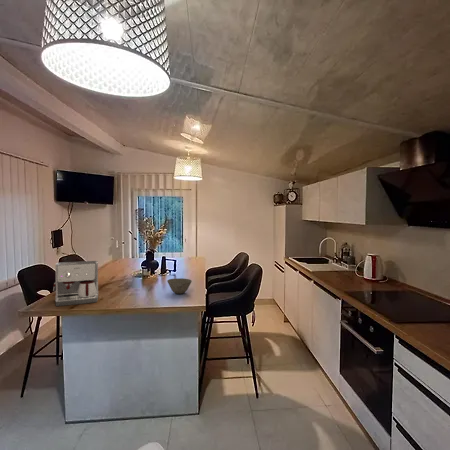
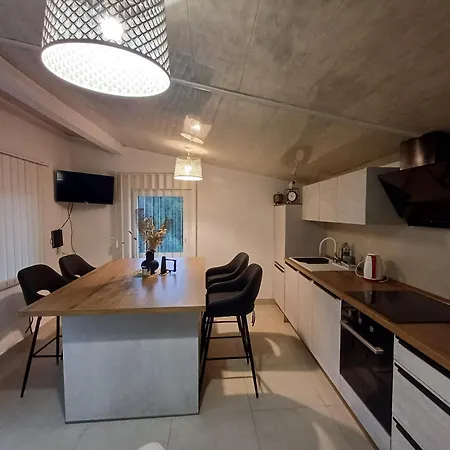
- bowl [166,277,193,295]
- coffee maker [52,260,99,307]
